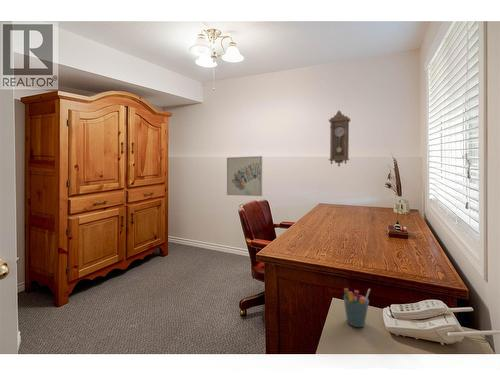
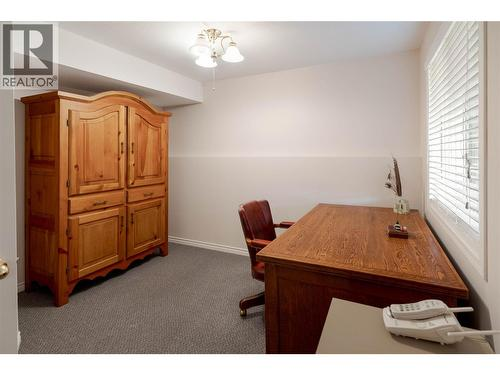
- wall art [226,155,263,197]
- pen holder [343,287,371,328]
- pendulum clock [328,109,352,167]
